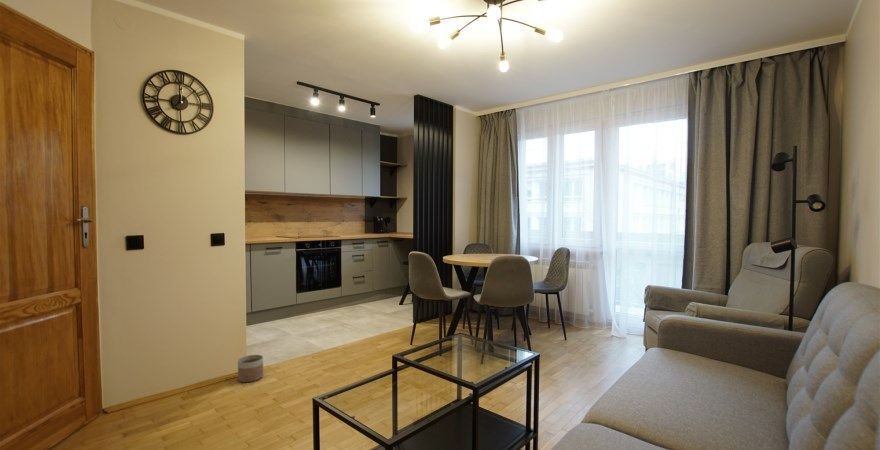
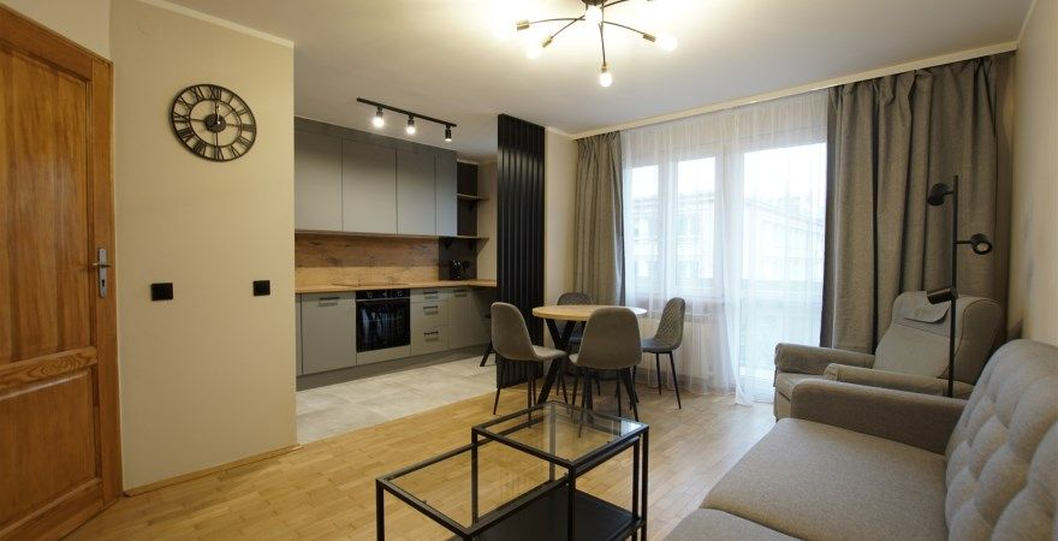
- planter [237,354,264,383]
